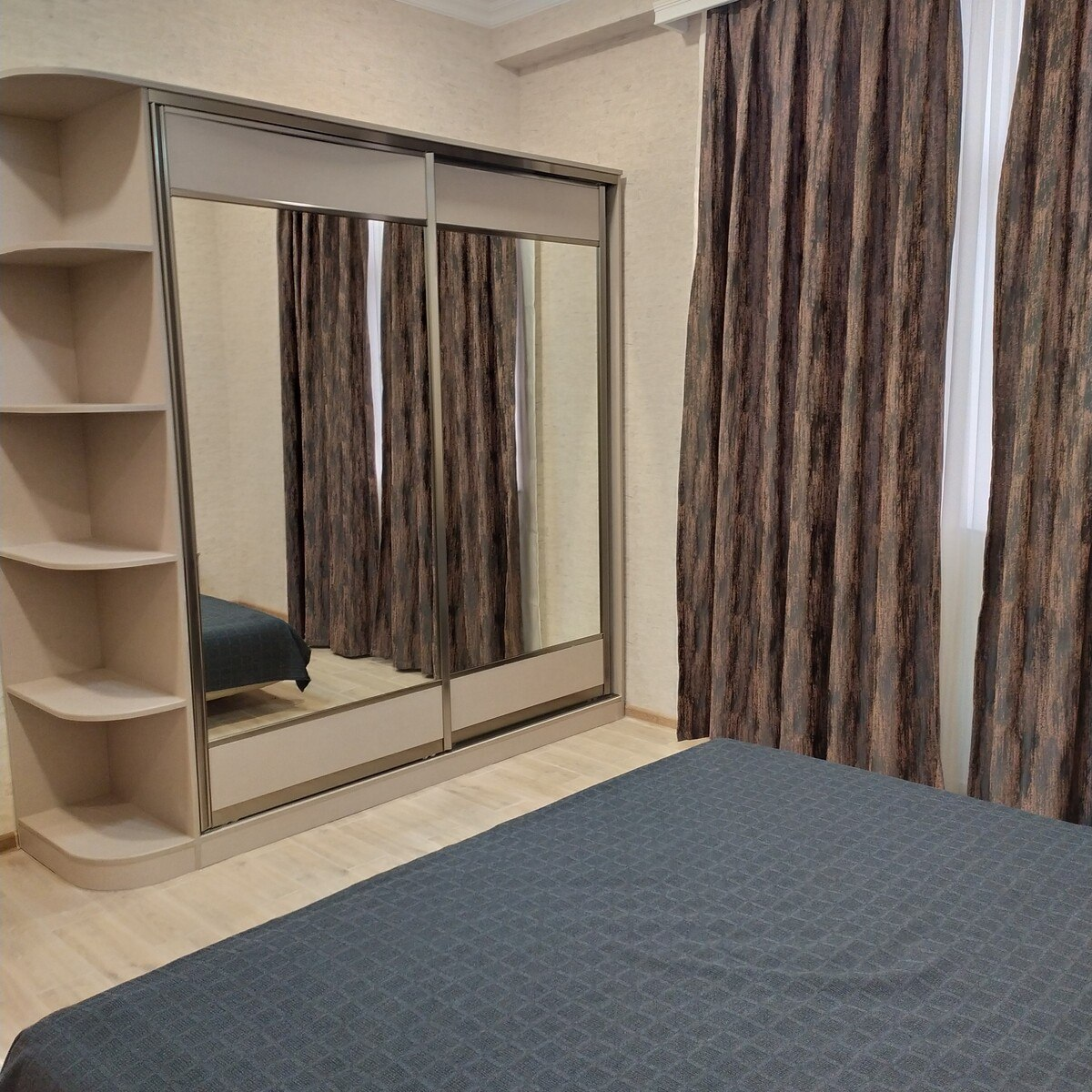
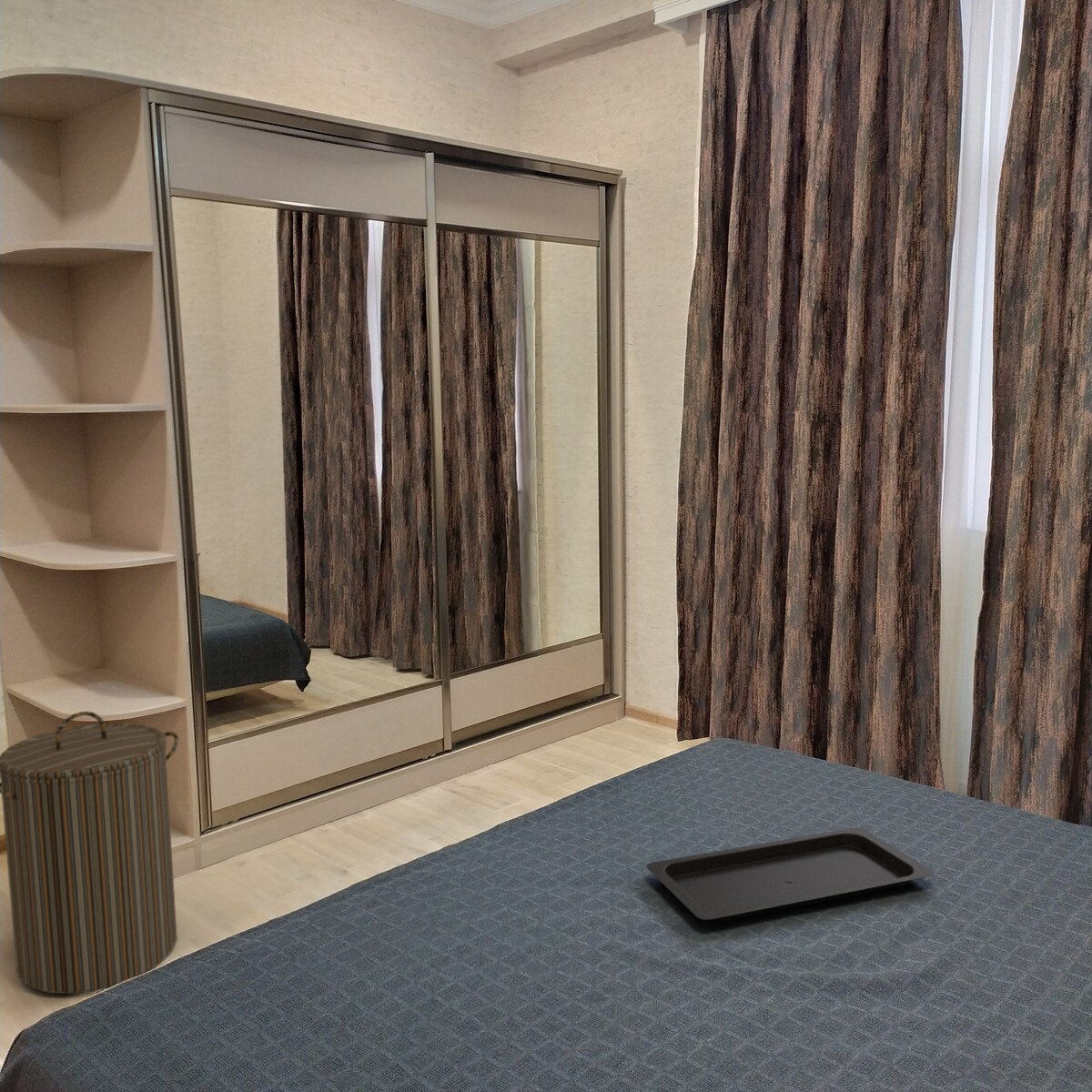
+ laundry hamper [0,711,179,995]
+ serving tray [645,827,935,923]
